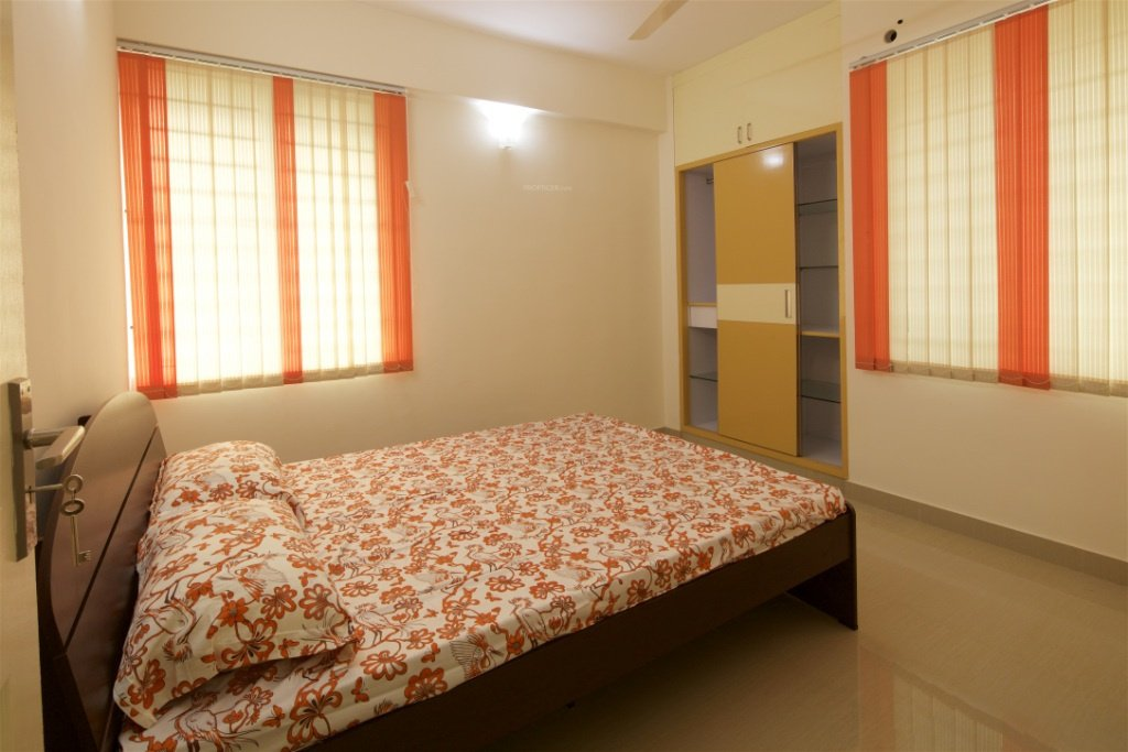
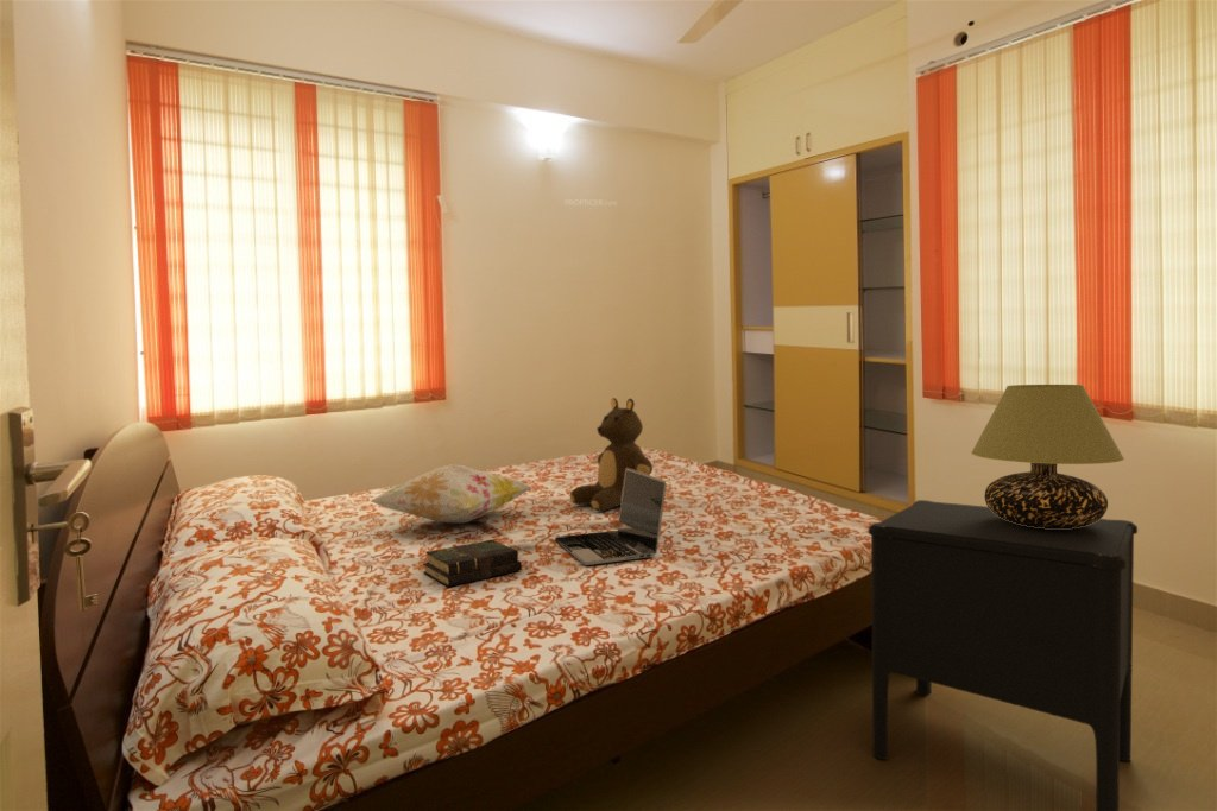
+ book [422,539,523,588]
+ laptop [554,468,668,566]
+ teddy bear [569,397,654,512]
+ table lamp [970,384,1125,528]
+ decorative pillow [370,463,534,525]
+ nightstand [868,499,1139,811]
